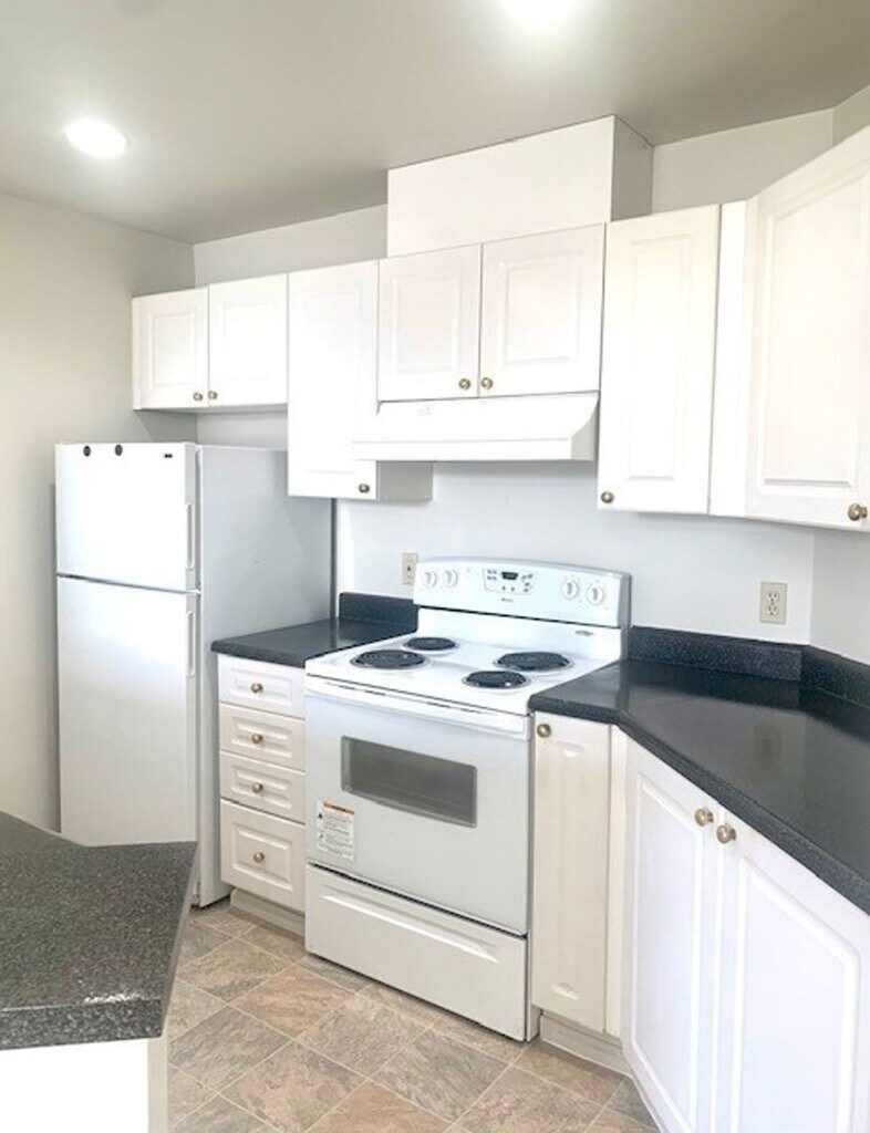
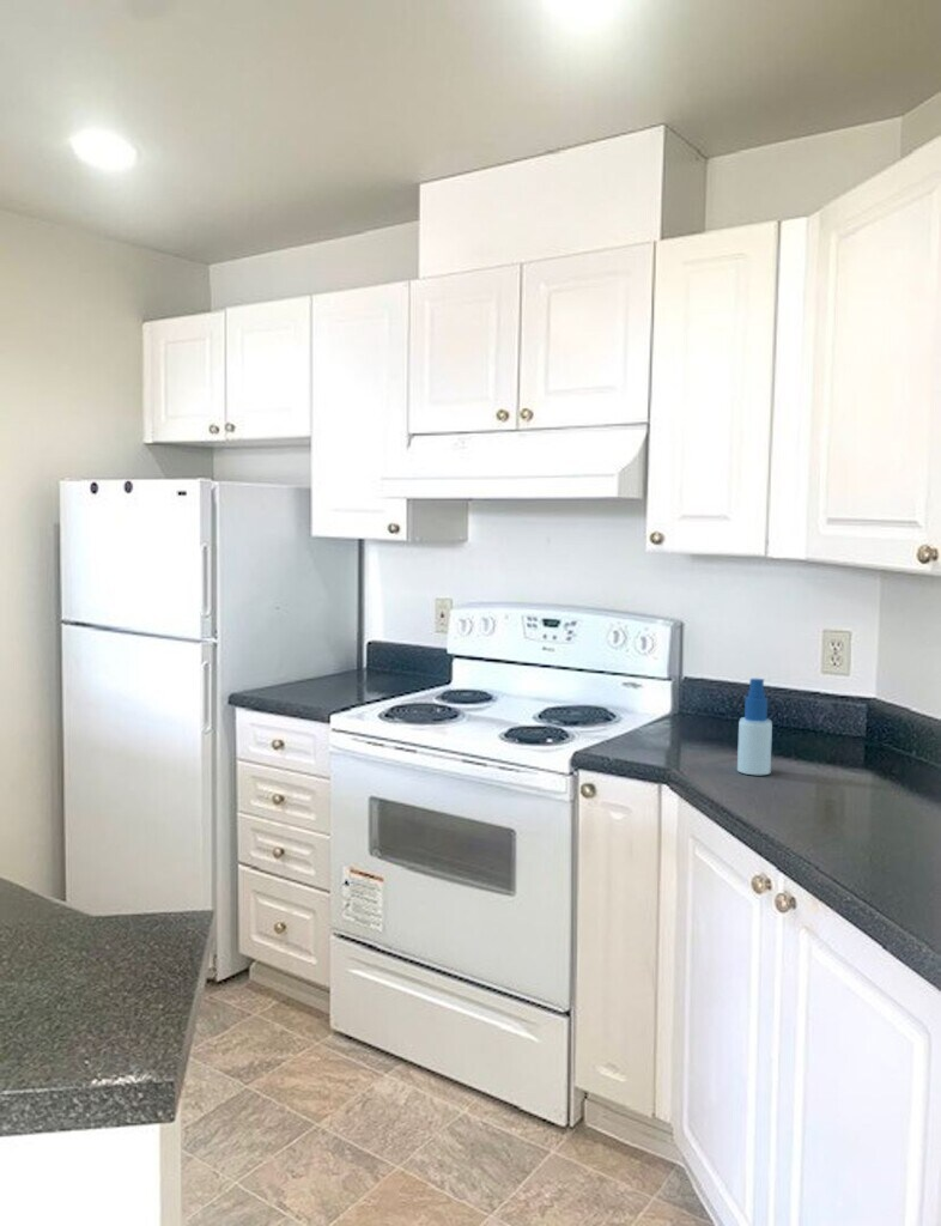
+ spray bottle [736,678,773,776]
